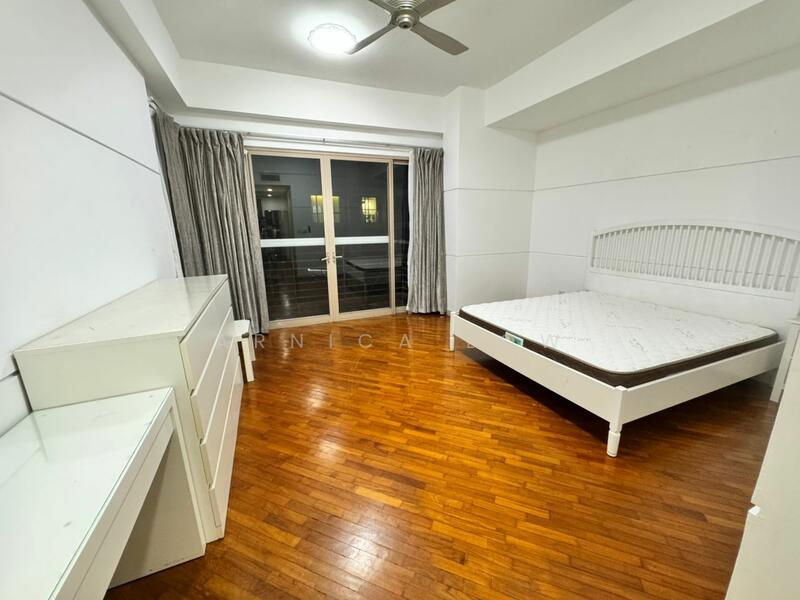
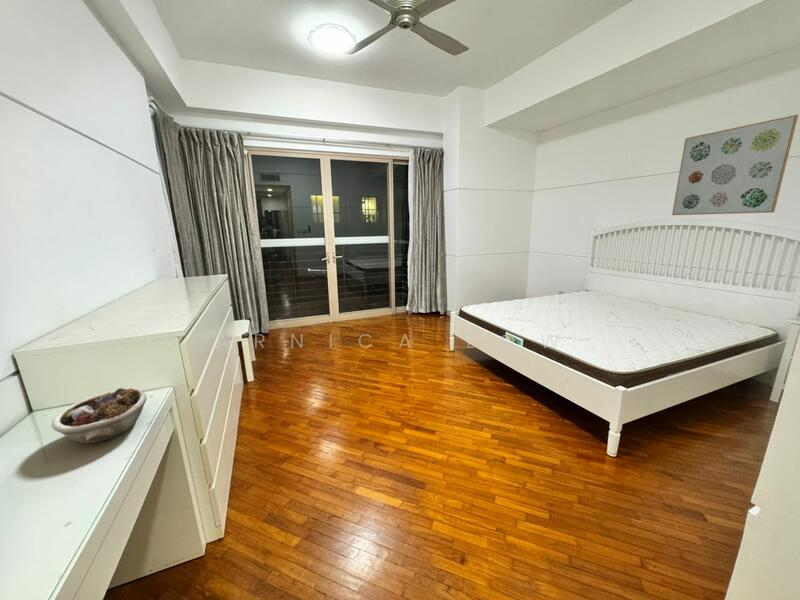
+ succulent planter [51,387,147,444]
+ wall art [671,114,799,216]
